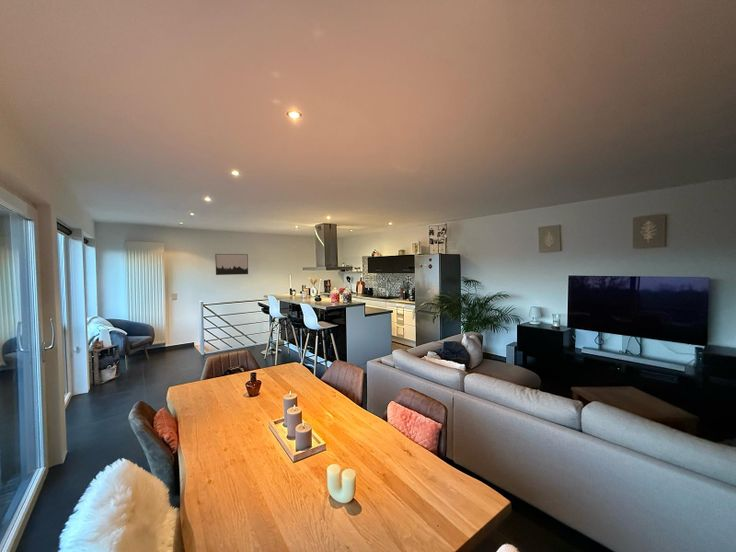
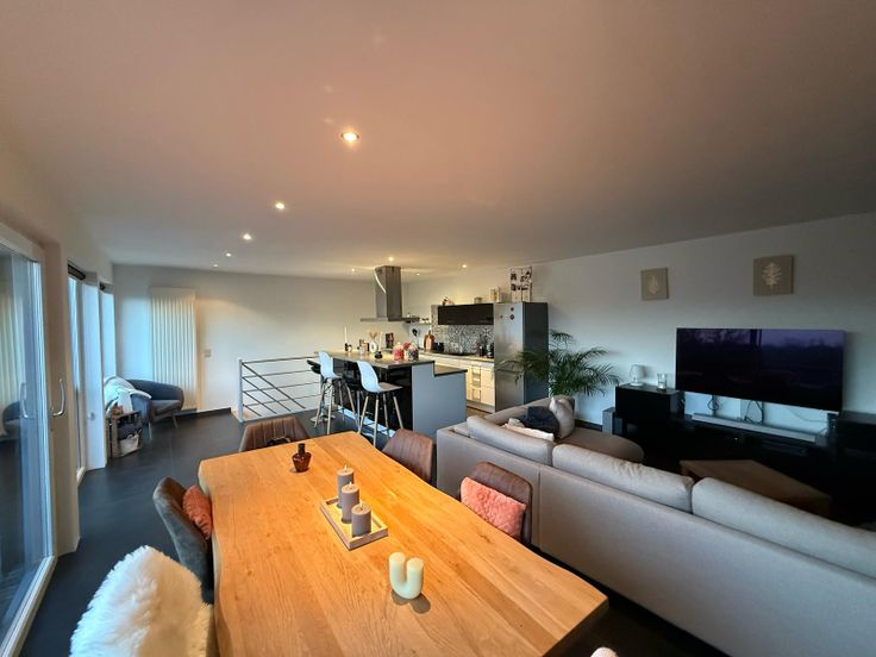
- wall art [214,253,249,276]
